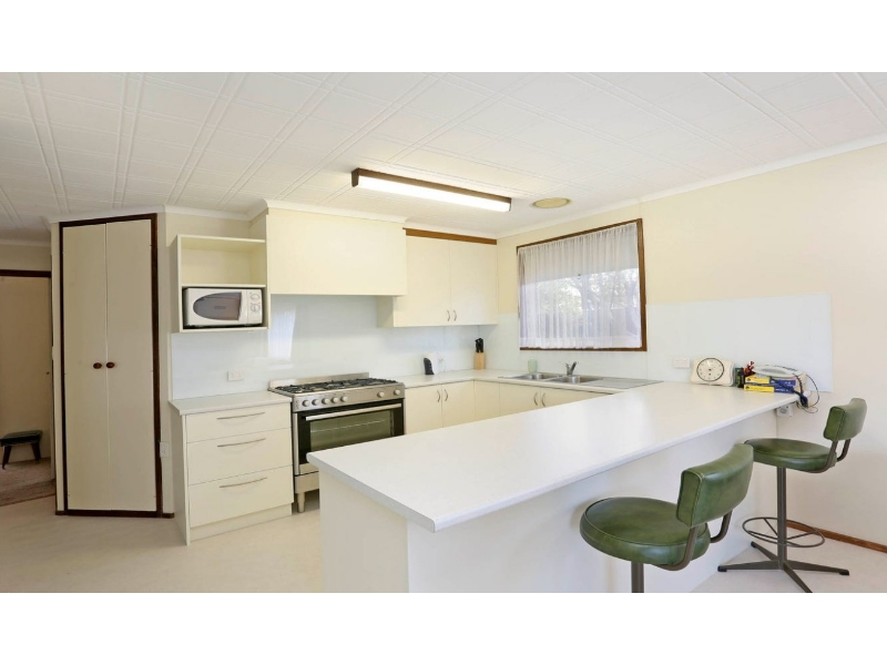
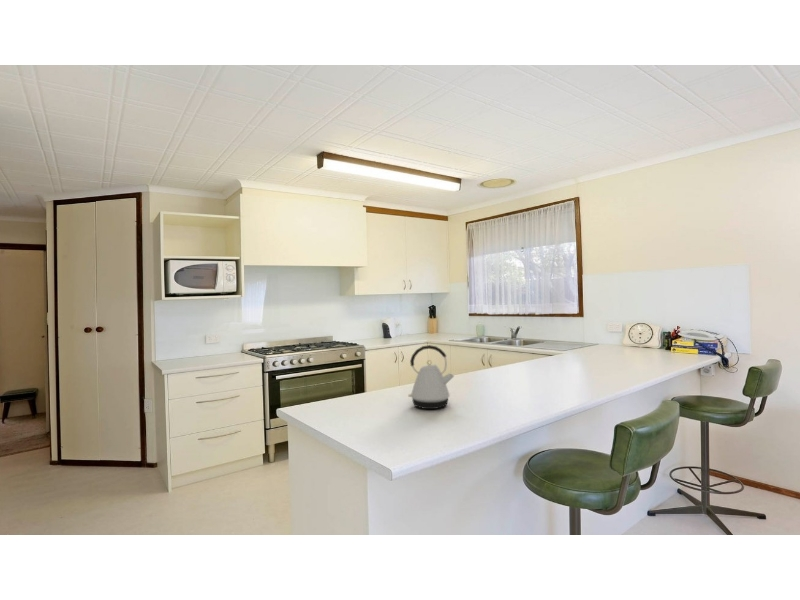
+ kettle [407,344,455,410]
